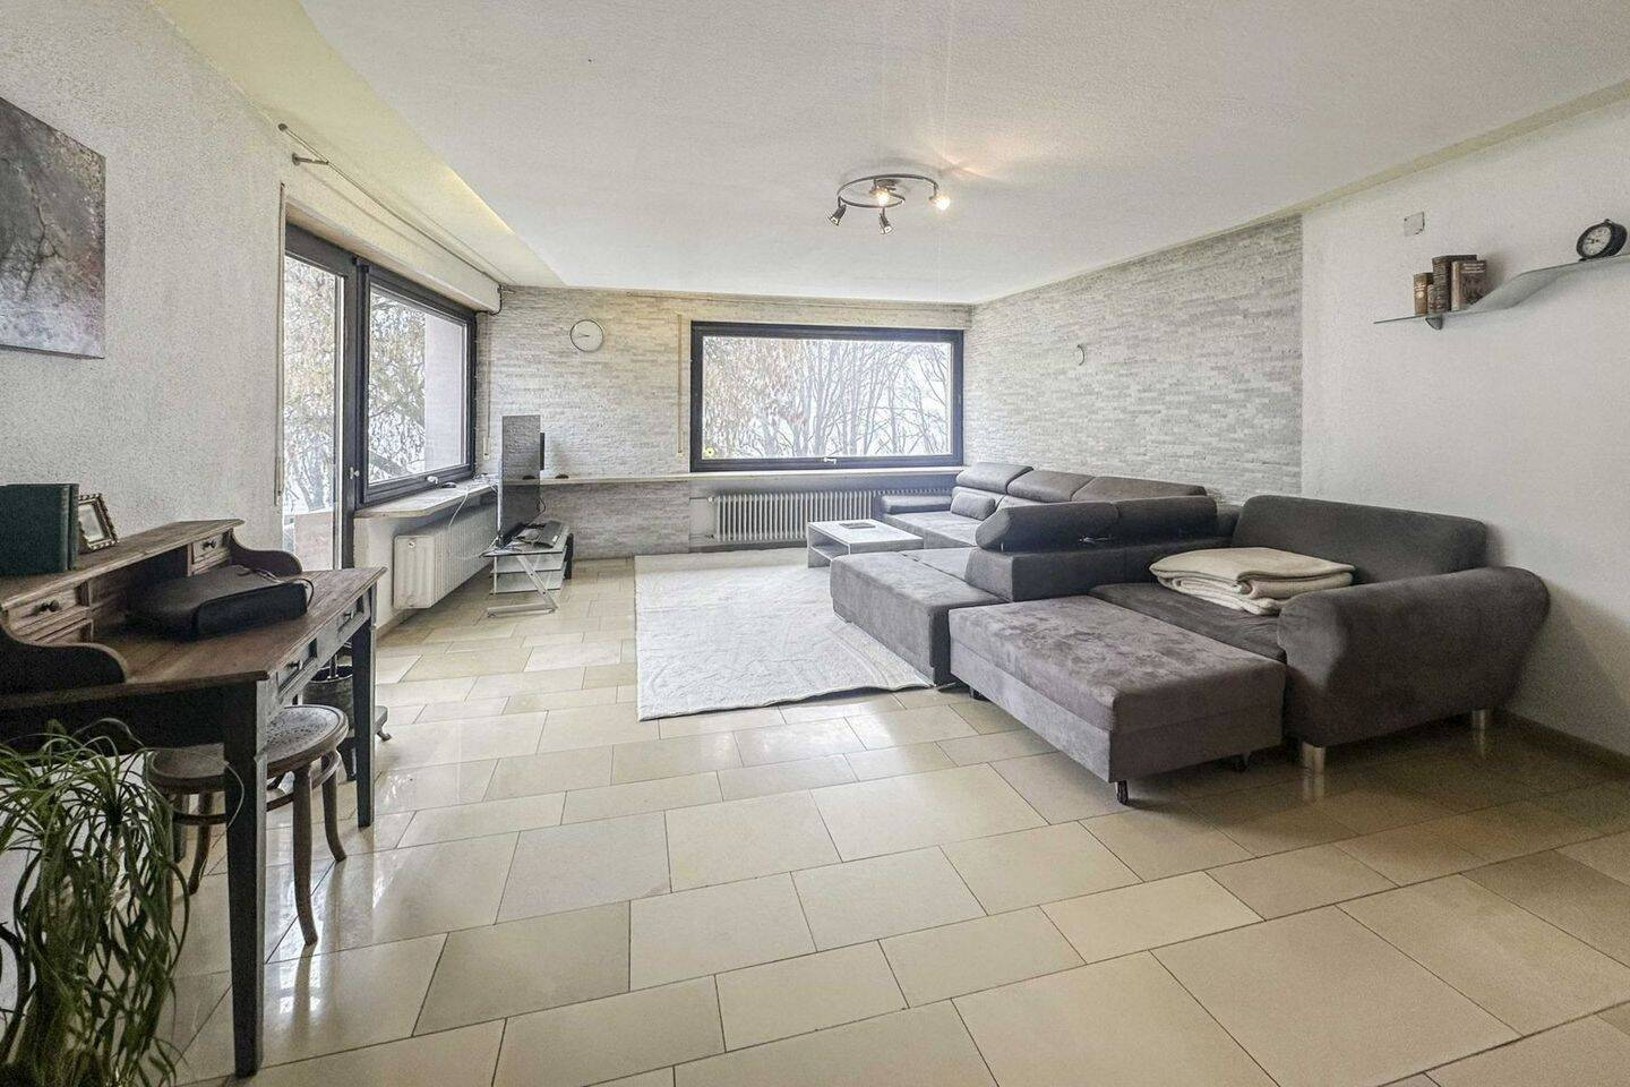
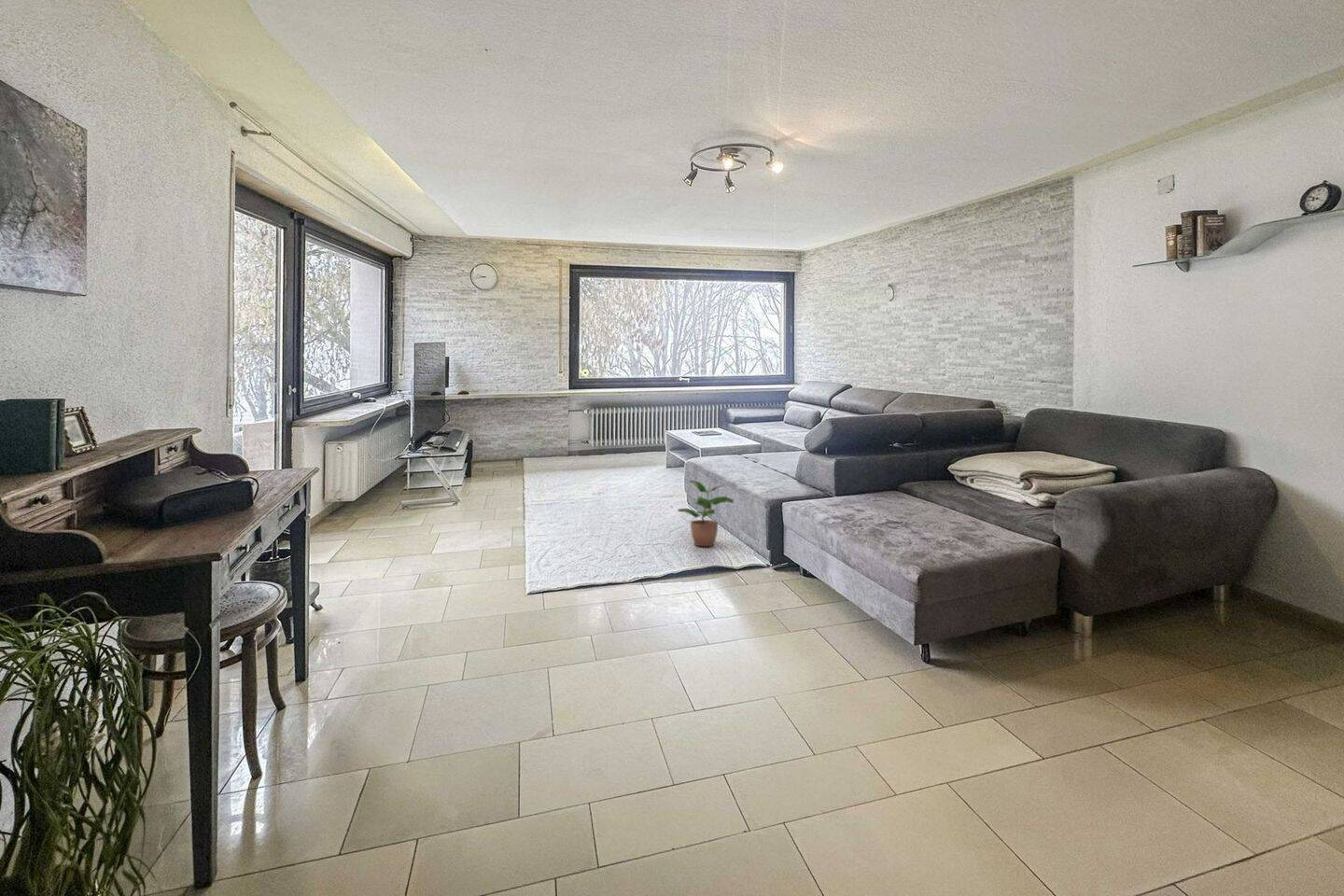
+ potted plant [677,479,735,547]
